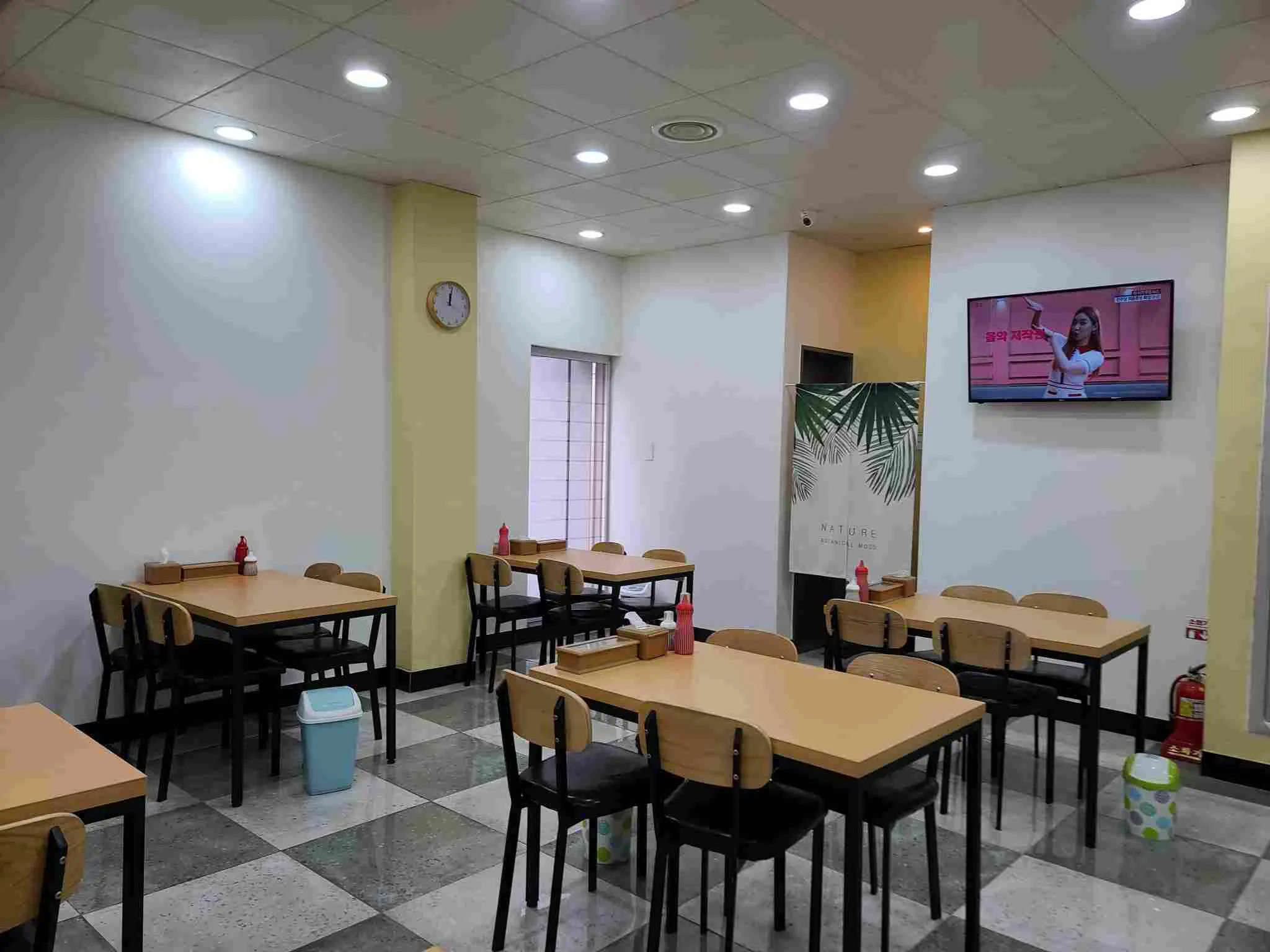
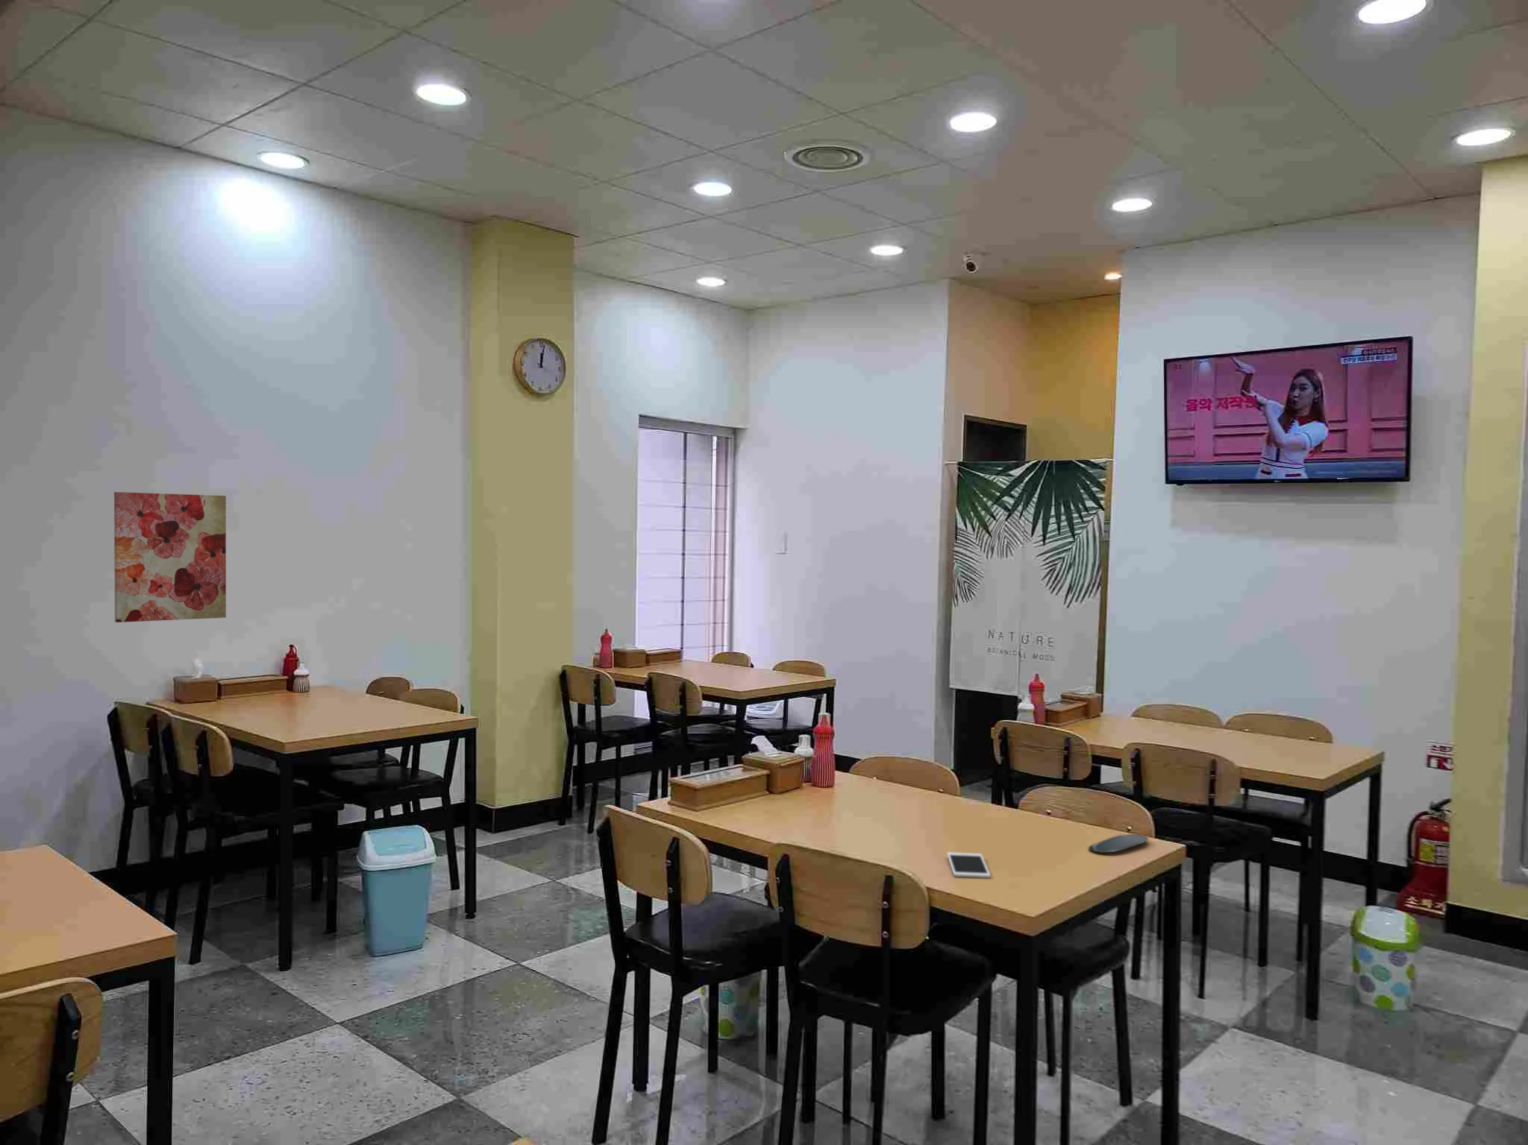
+ oval tray [1088,833,1149,853]
+ cell phone [946,852,991,879]
+ wall art [113,491,227,623]
